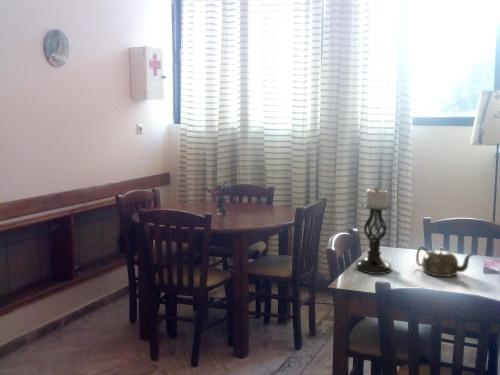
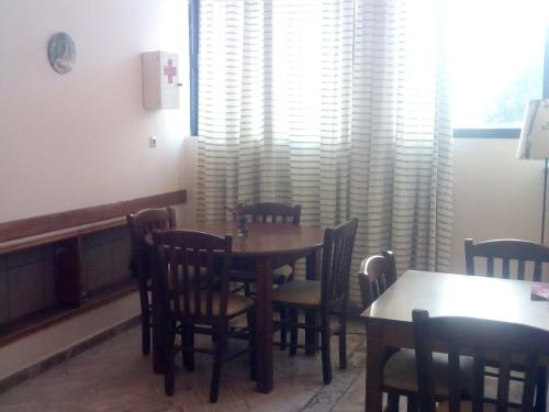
- candle holder [355,186,393,275]
- teapot [415,245,474,278]
